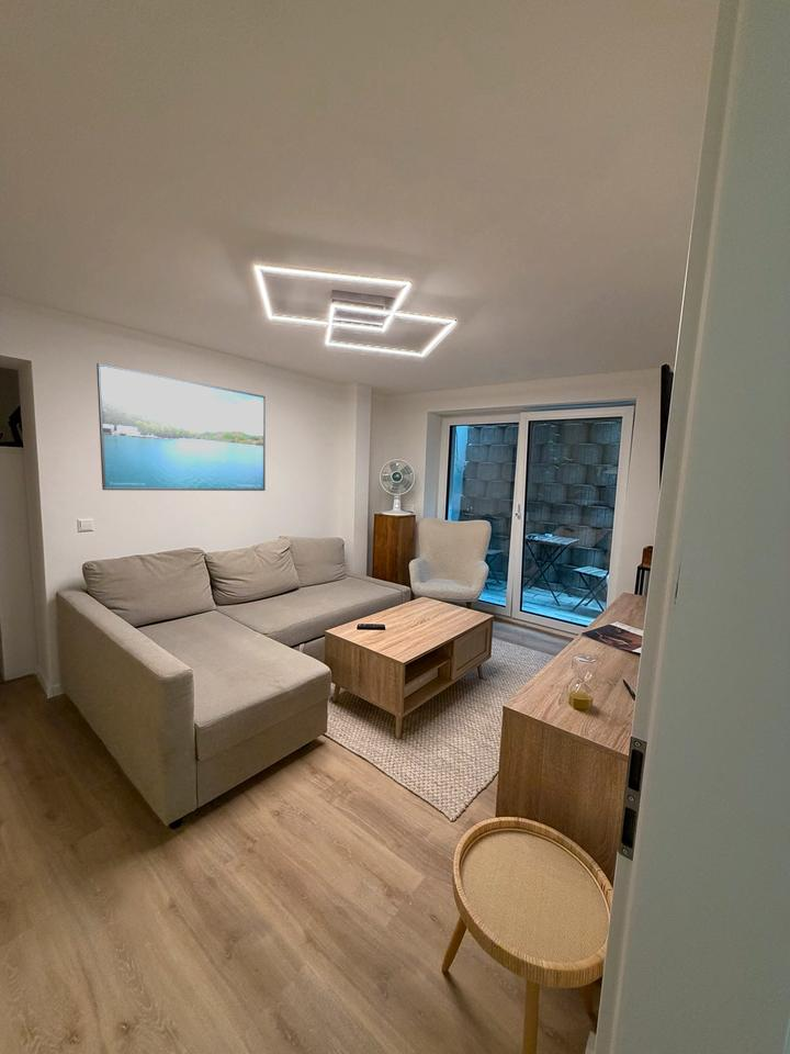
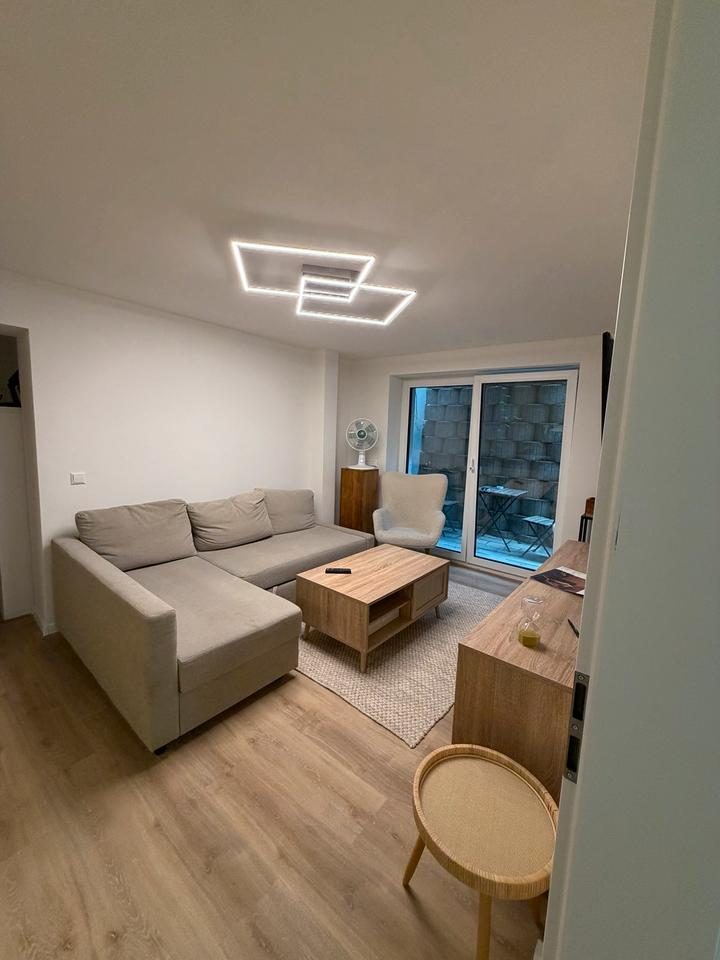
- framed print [95,362,267,492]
